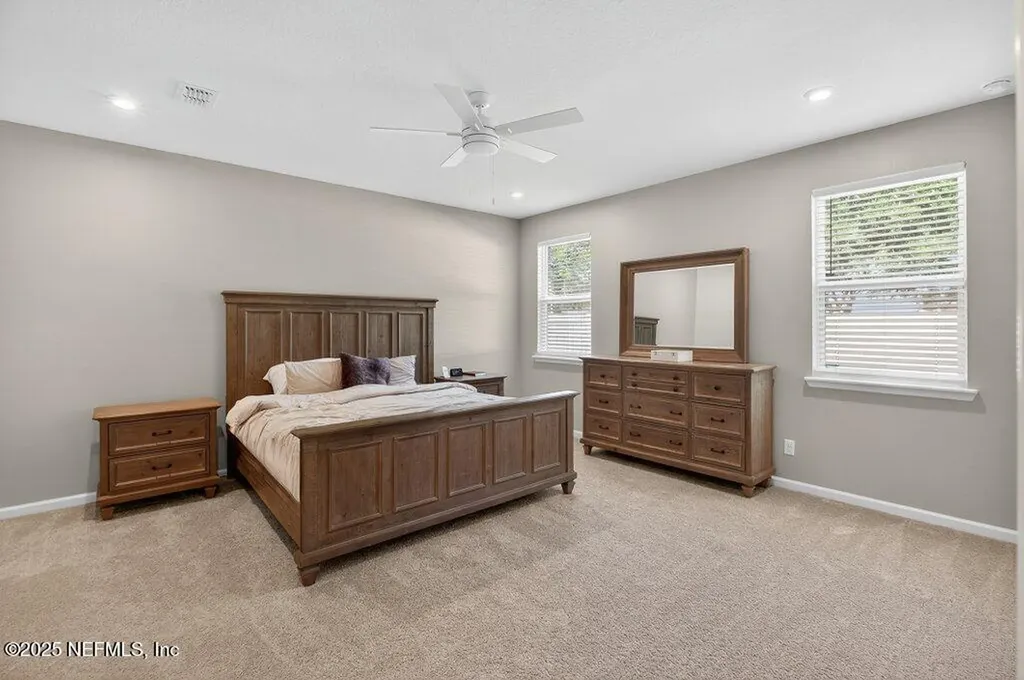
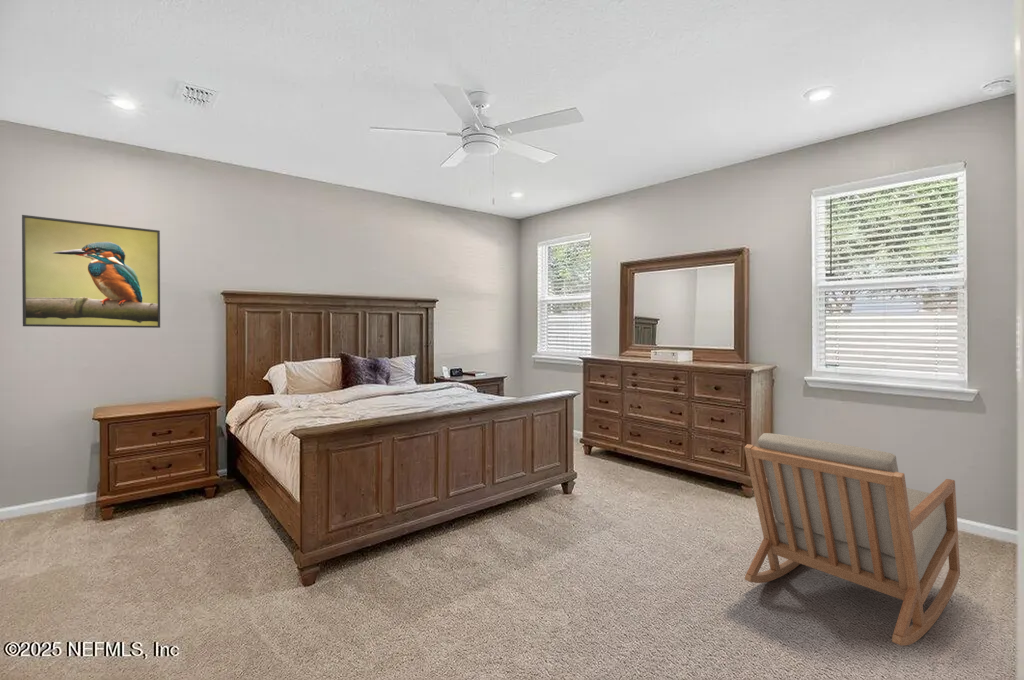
+ chair [743,432,961,647]
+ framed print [21,214,161,329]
